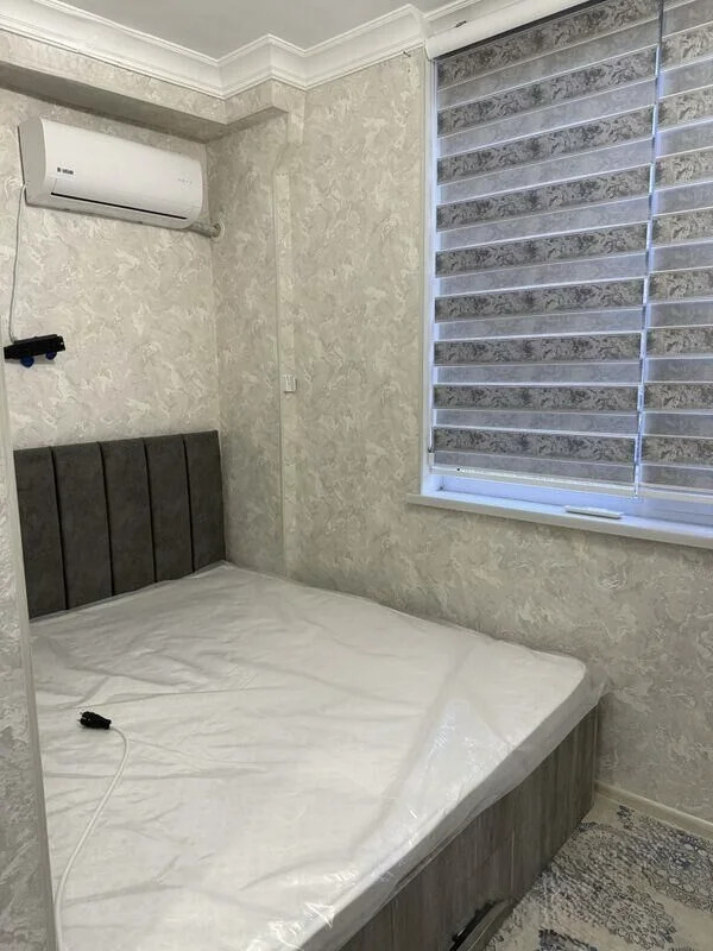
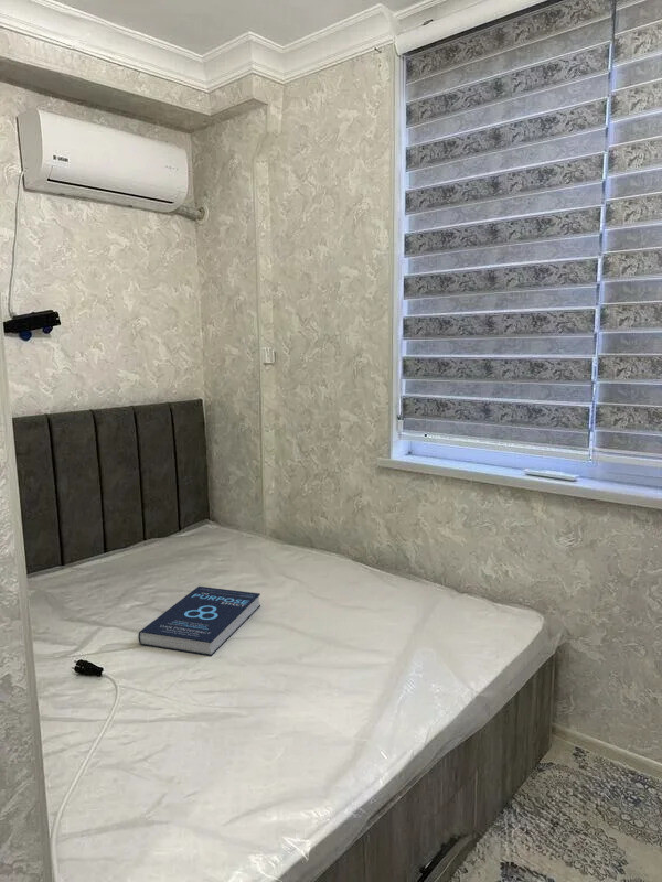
+ book [137,585,261,657]
